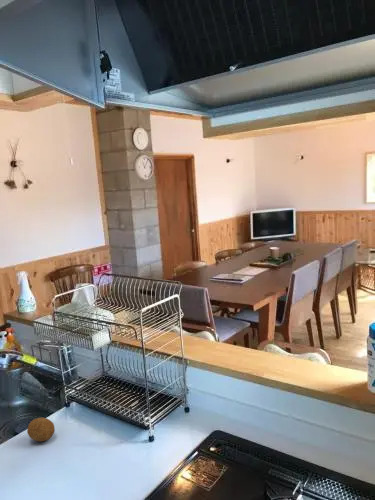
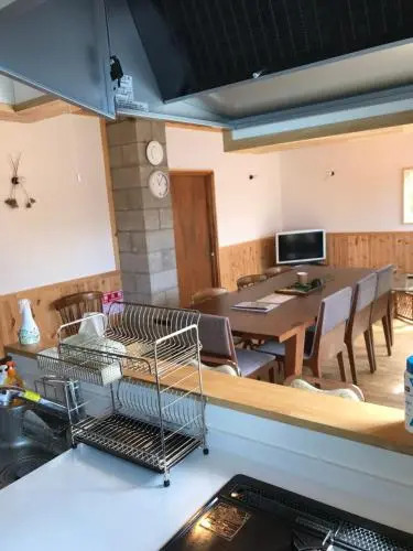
- fruit [26,417,56,442]
